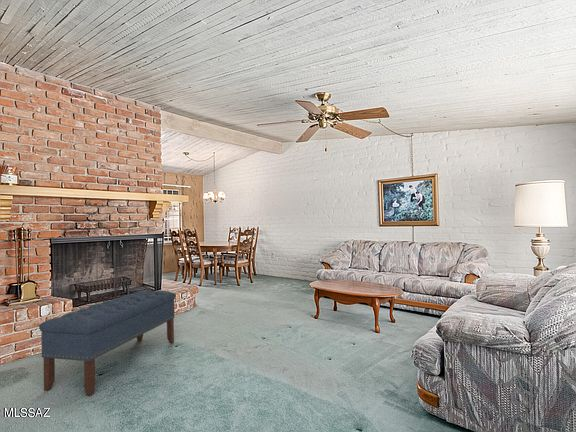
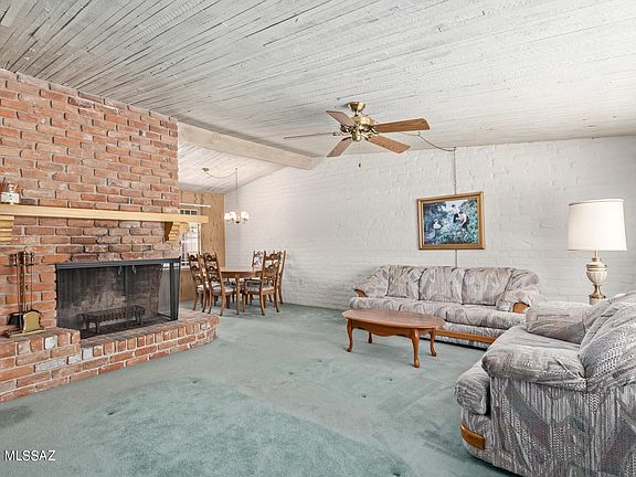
- bench [38,290,177,396]
